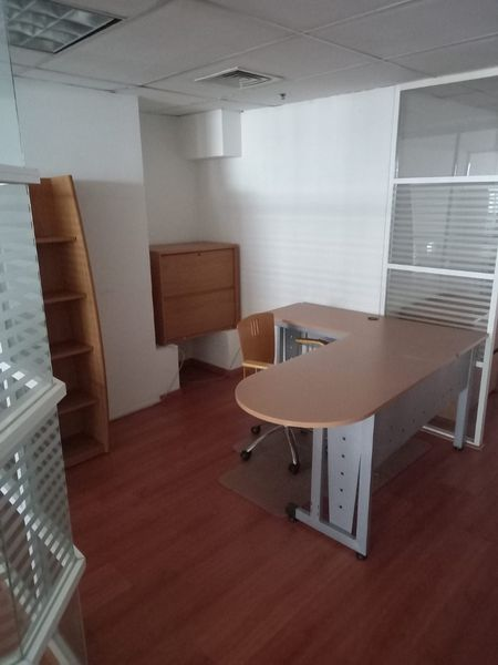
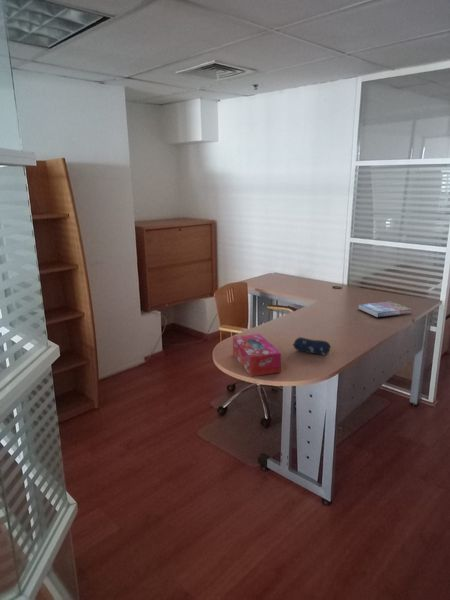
+ book [358,300,413,318]
+ pencil case [292,336,332,356]
+ tissue box [232,333,282,377]
